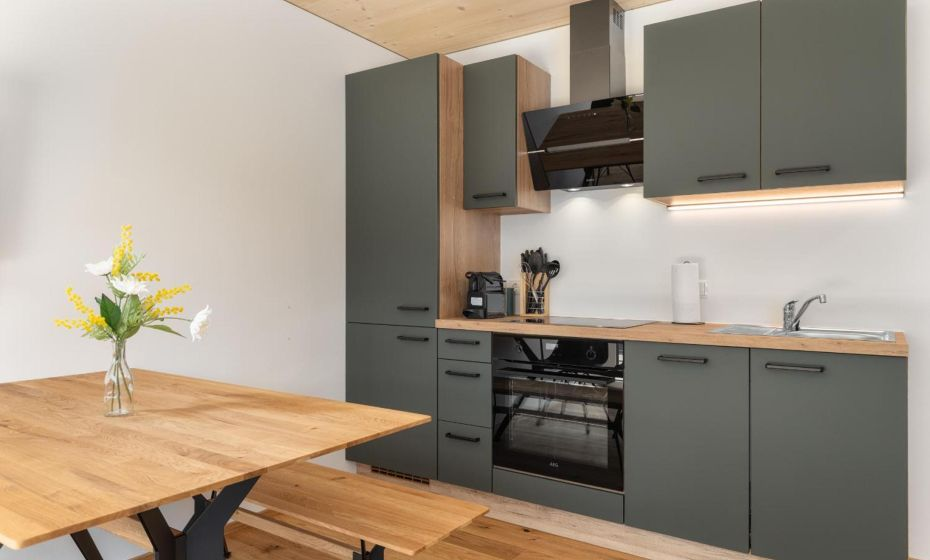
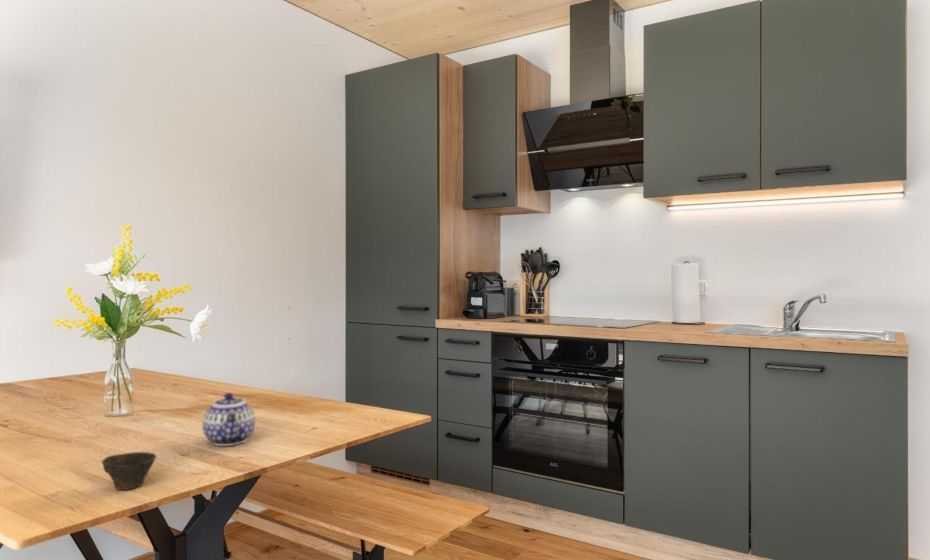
+ teapot [202,392,256,447]
+ cup [101,451,157,491]
